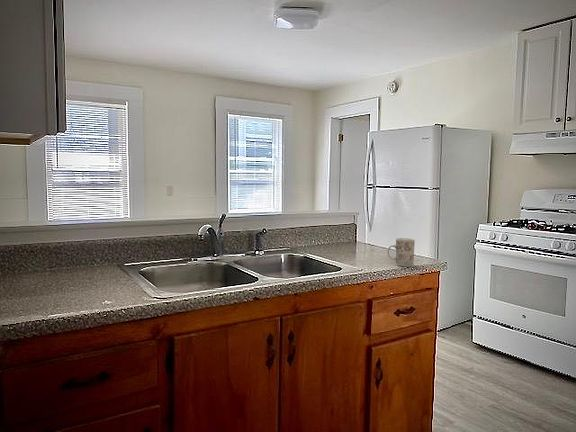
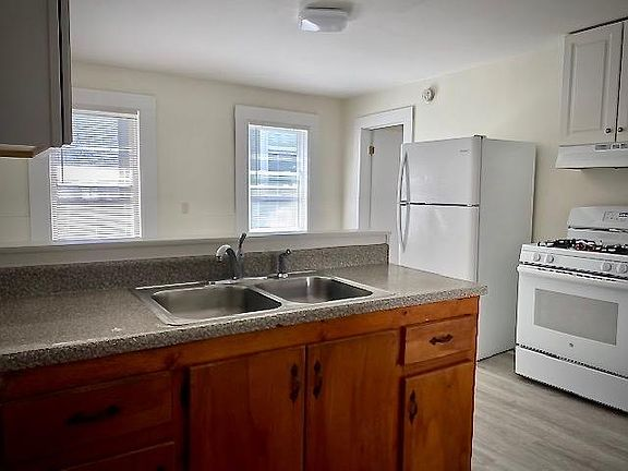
- mug [386,237,416,267]
